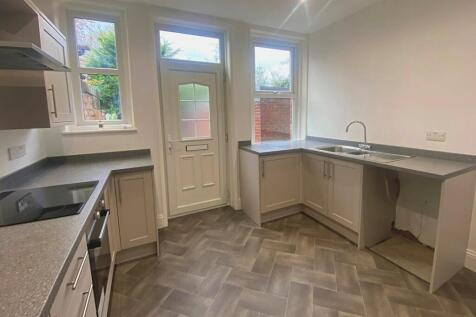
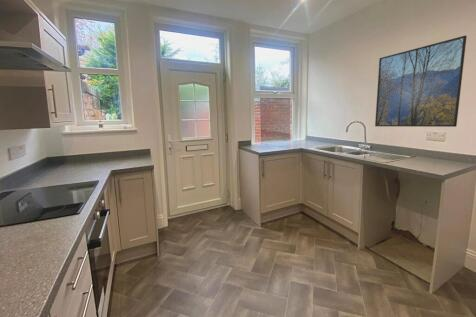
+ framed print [374,35,468,128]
